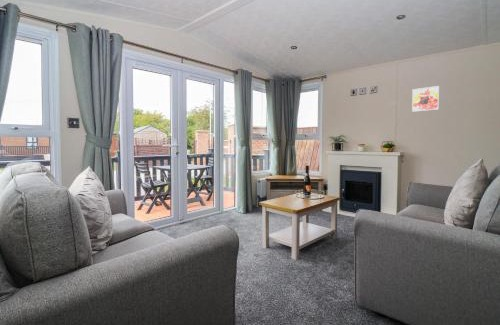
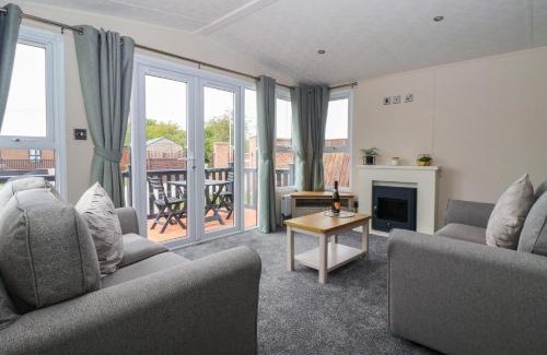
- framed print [411,85,440,113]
